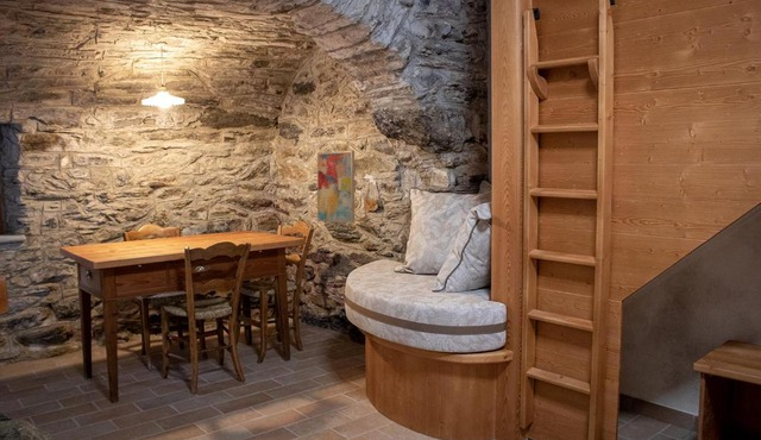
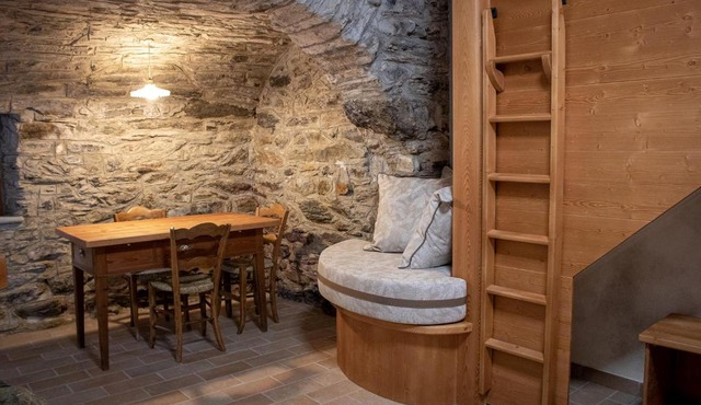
- wall art [316,150,356,225]
